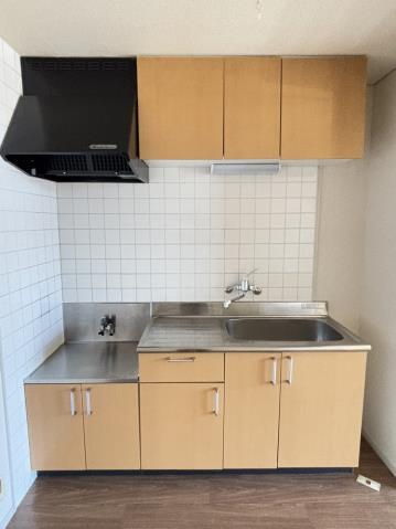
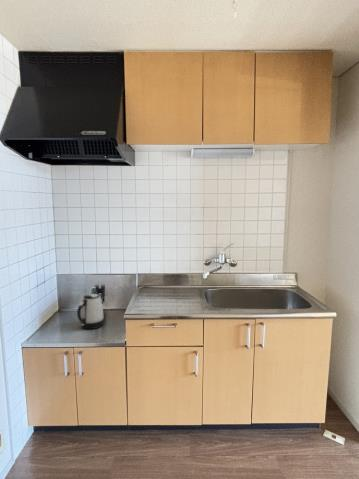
+ kettle [76,293,105,330]
